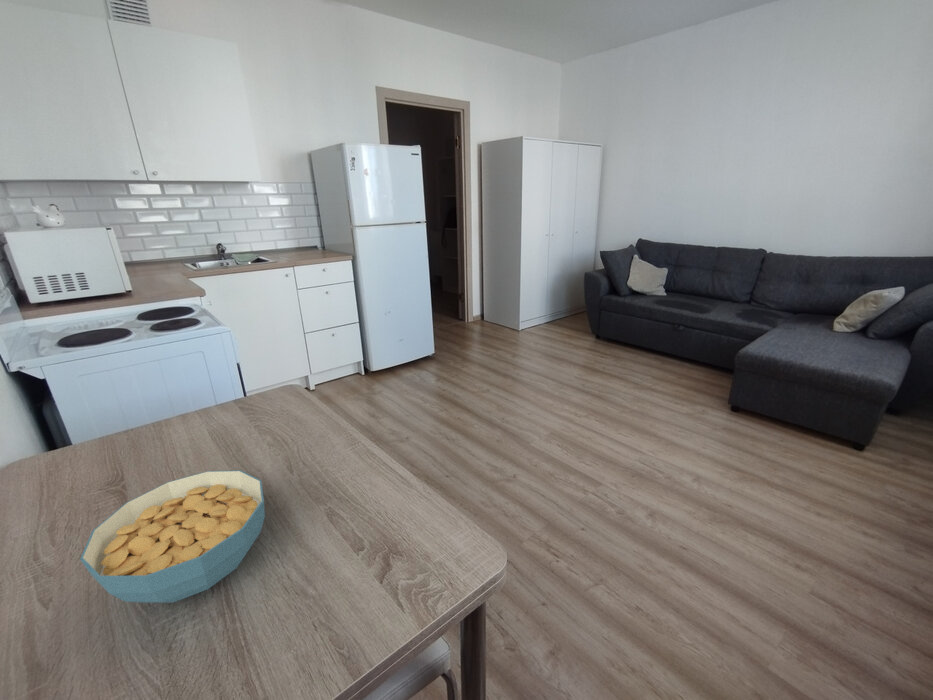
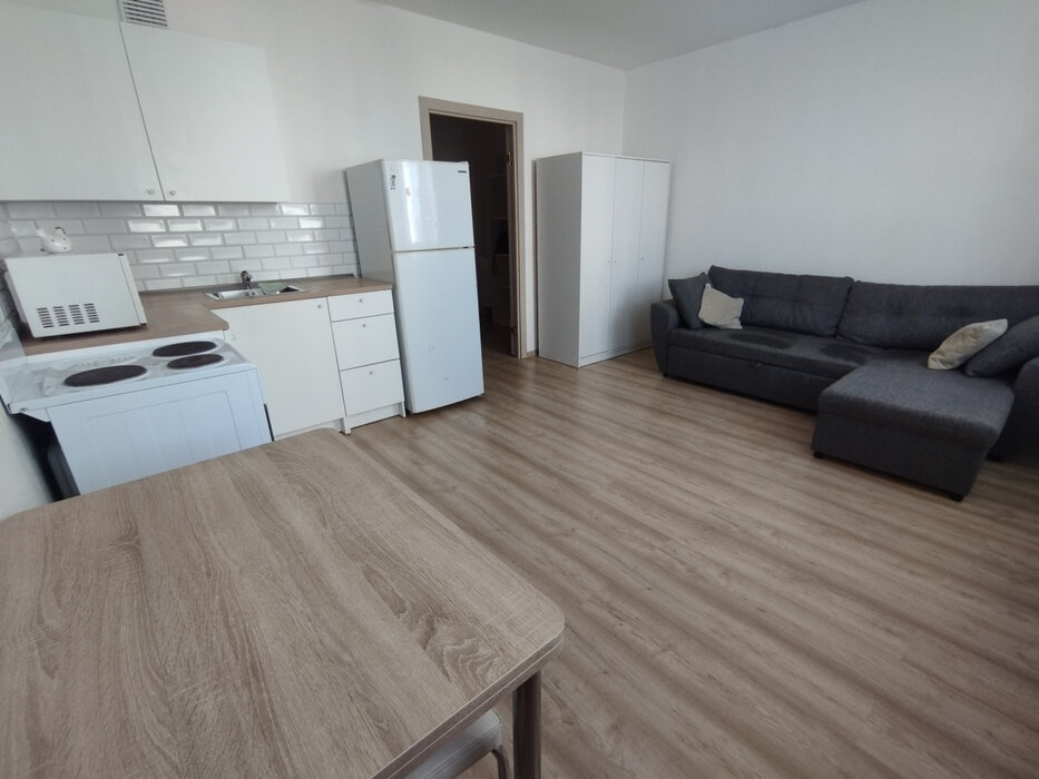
- cereal bowl [79,469,266,604]
